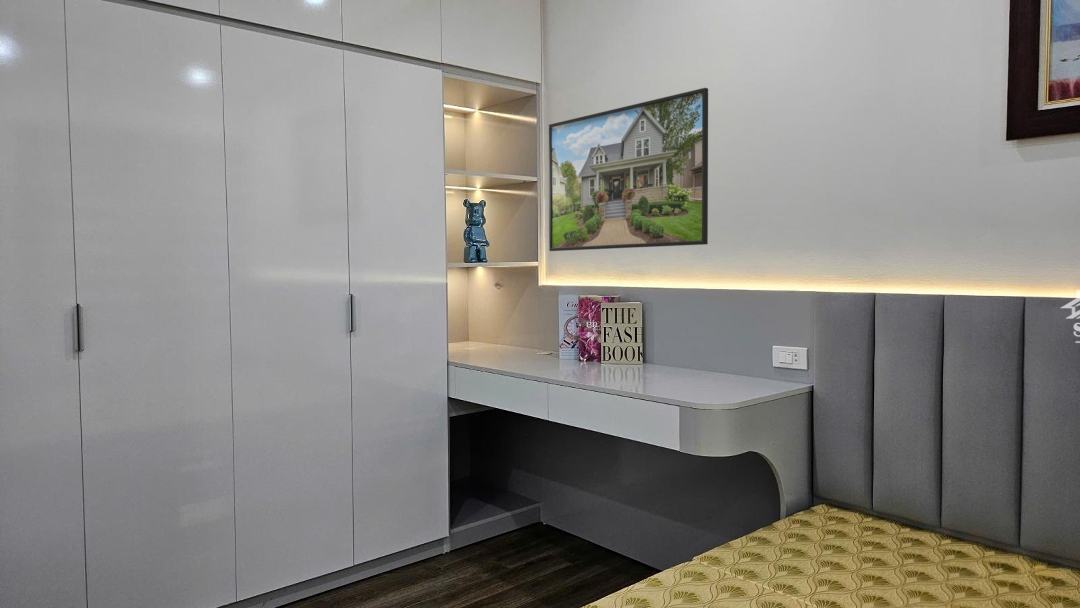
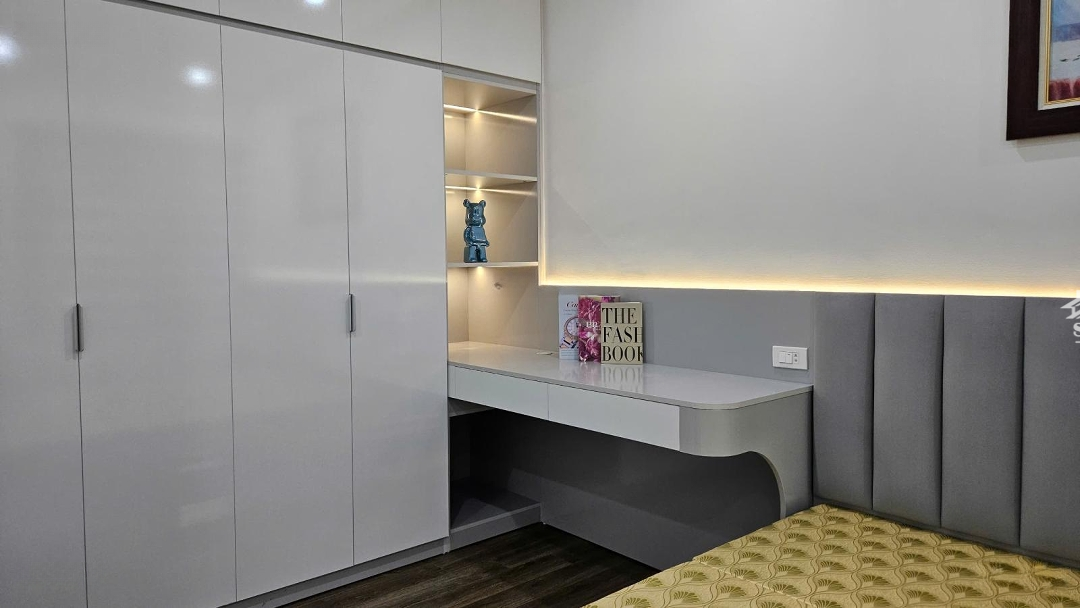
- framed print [548,87,709,252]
